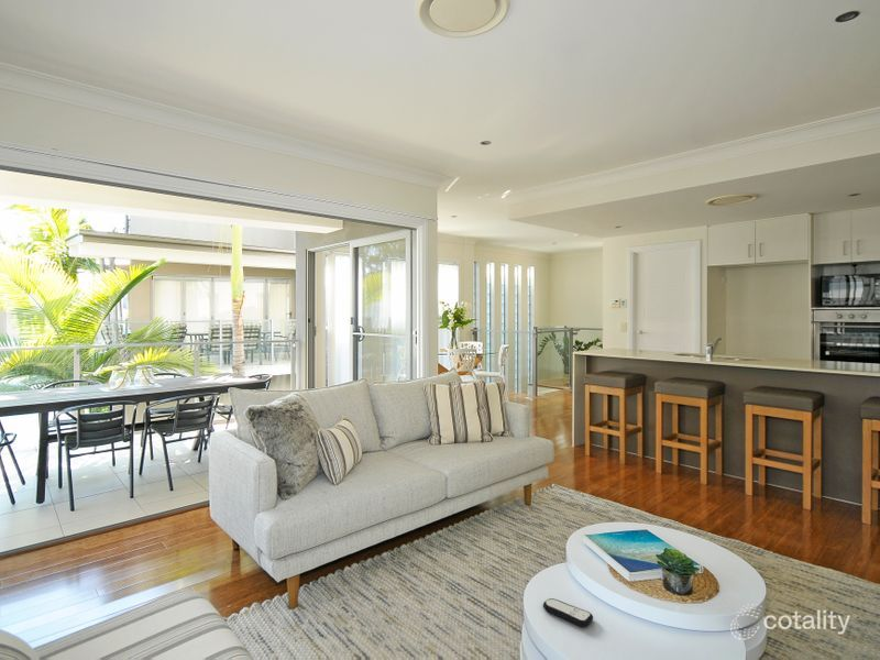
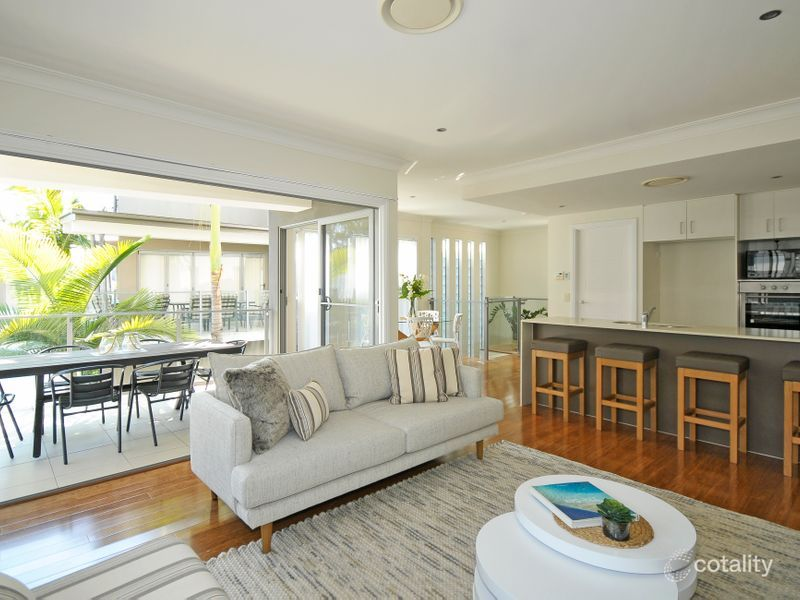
- remote control [542,597,594,628]
